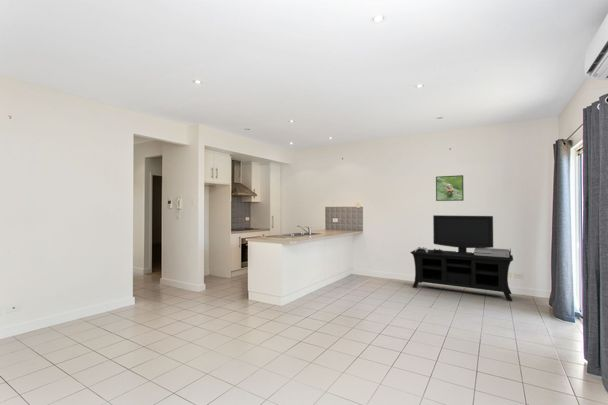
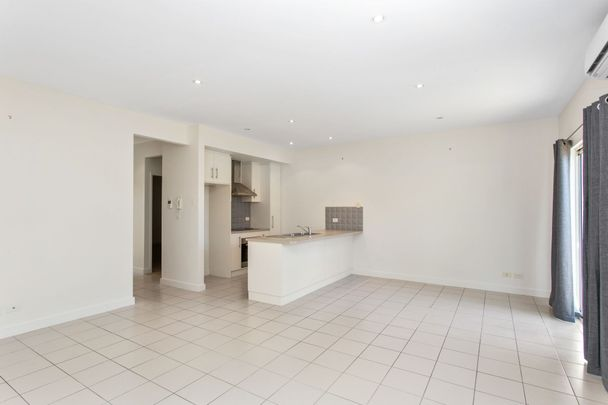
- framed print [435,174,465,202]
- media console [409,214,514,302]
